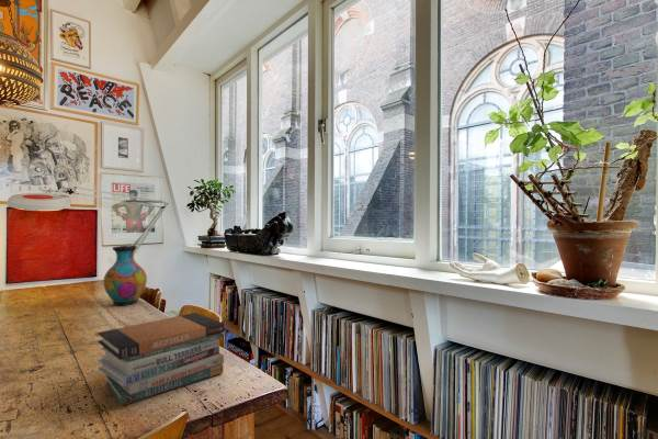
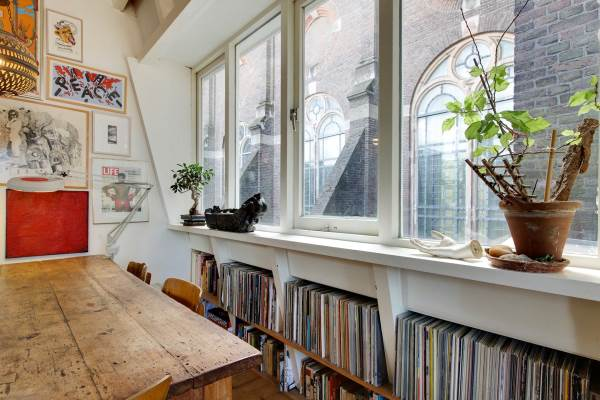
- book stack [98,312,225,407]
- vase [102,245,148,306]
